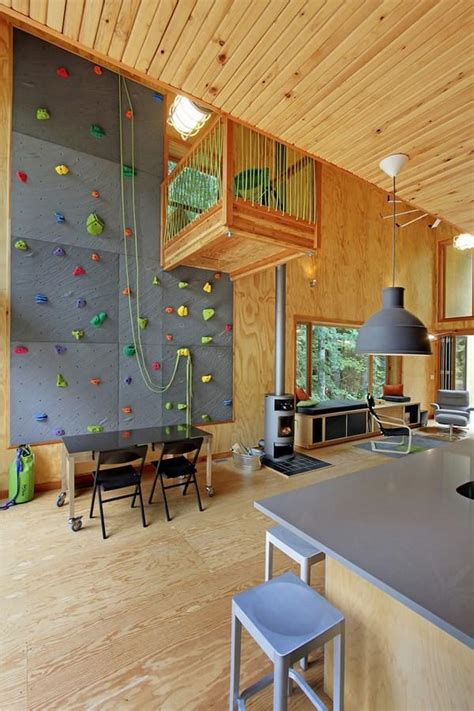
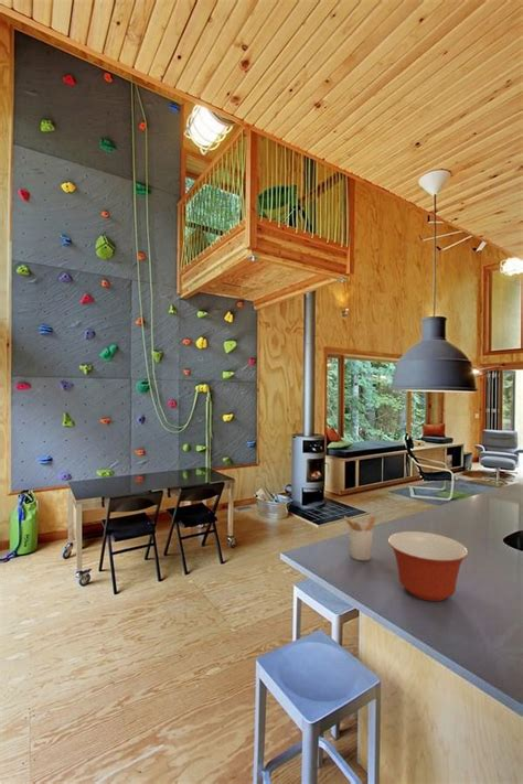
+ mixing bowl [387,530,469,602]
+ utensil holder [343,515,377,561]
